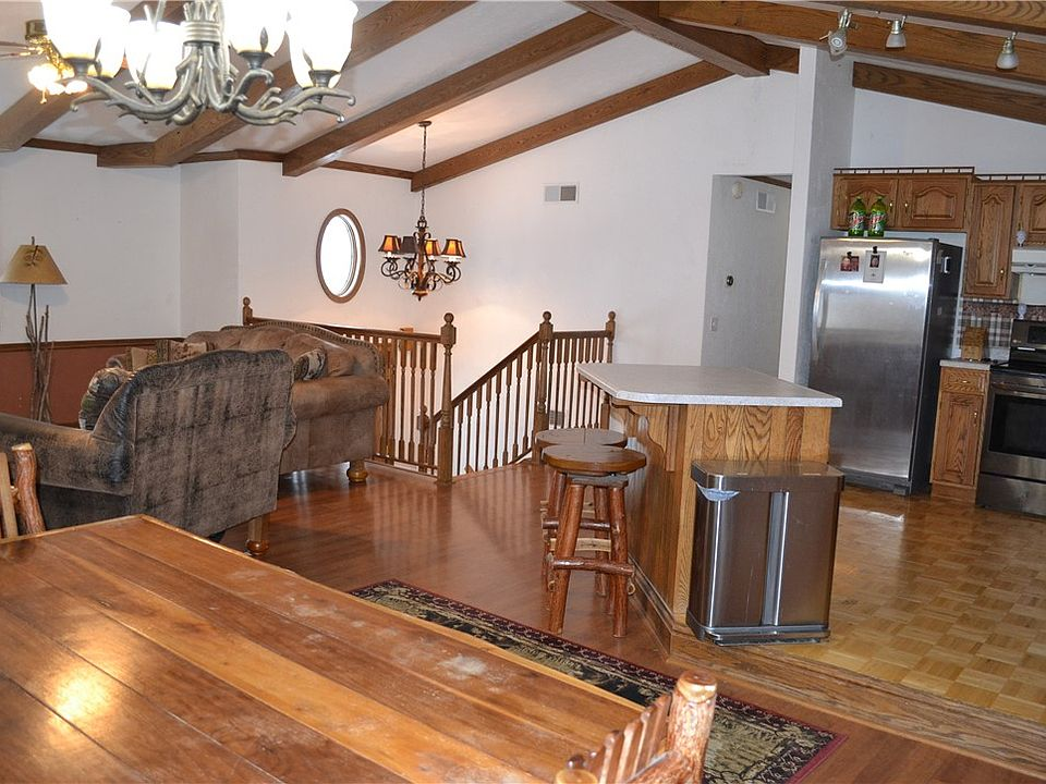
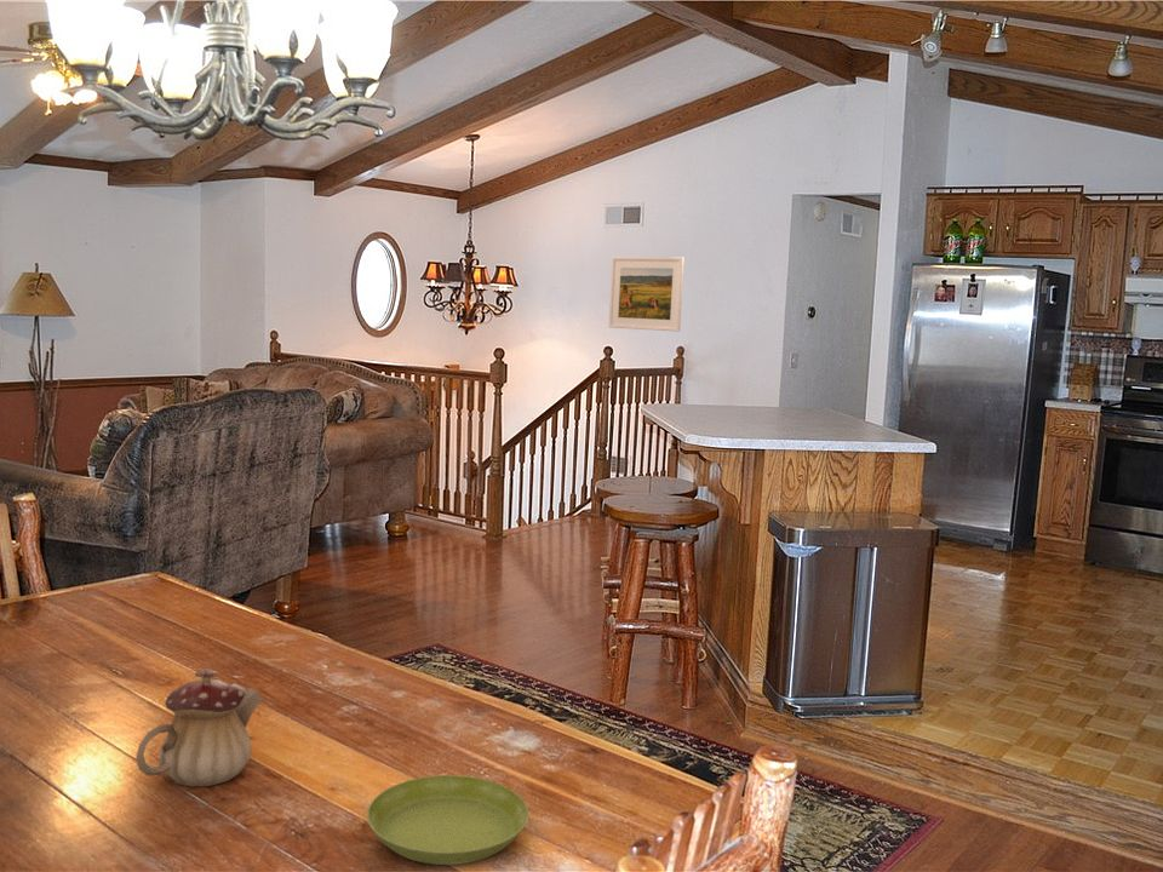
+ saucer [366,774,529,866]
+ teapot [134,667,263,788]
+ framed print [608,256,686,333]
